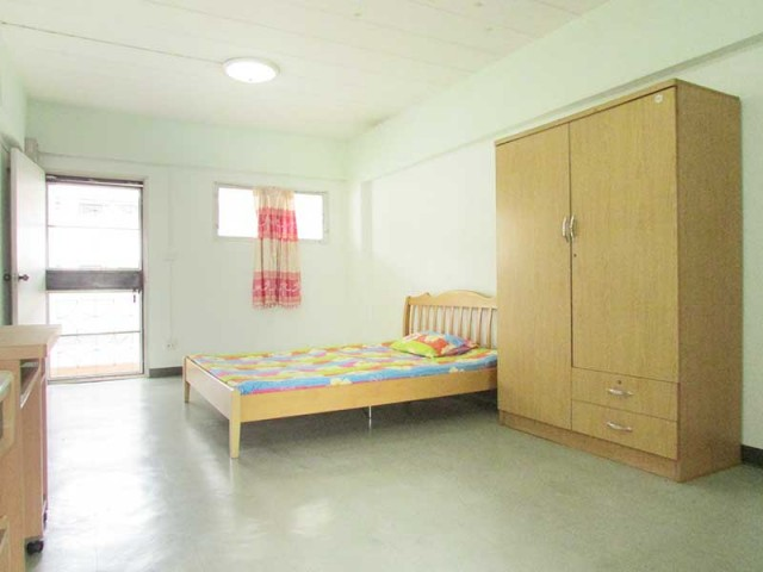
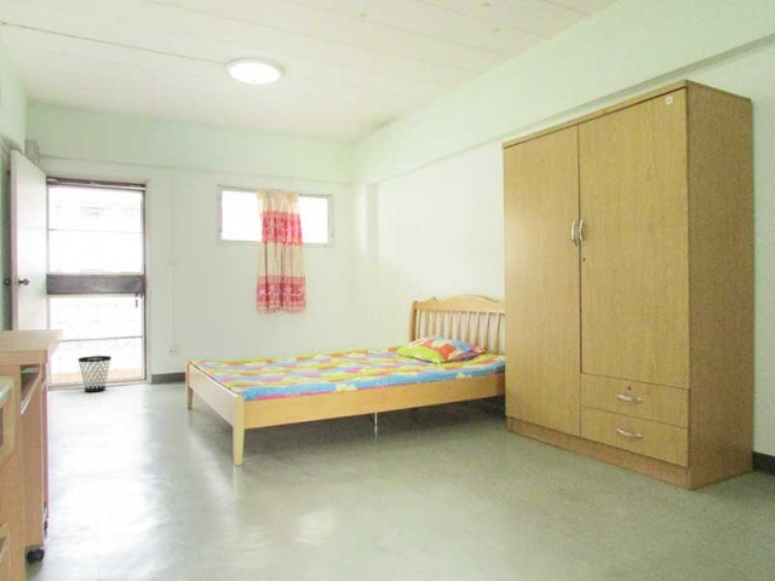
+ wastebasket [78,355,113,393]
